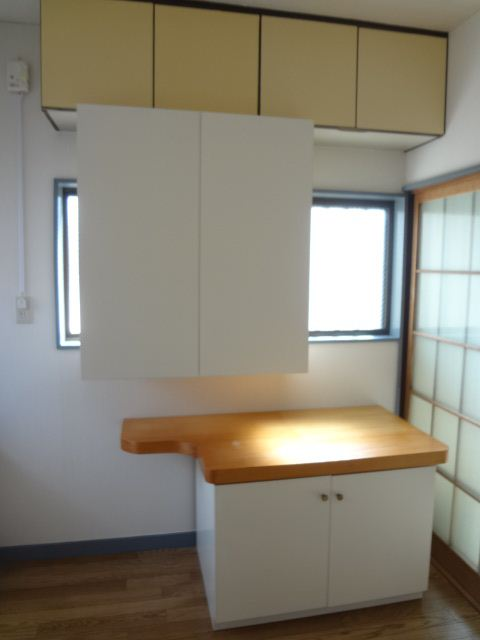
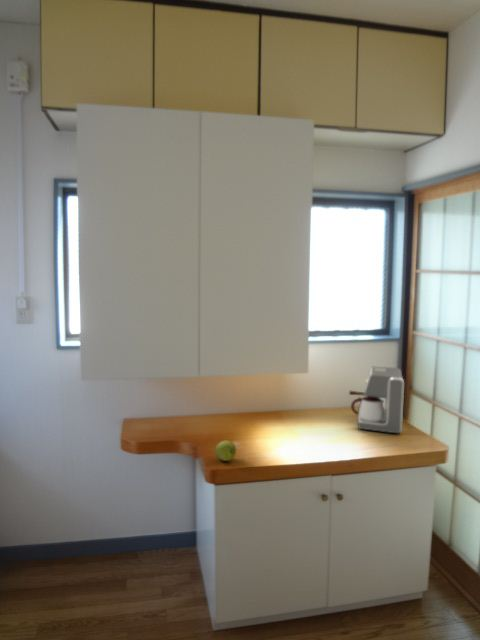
+ apple [214,439,237,462]
+ coffee maker [348,366,405,435]
